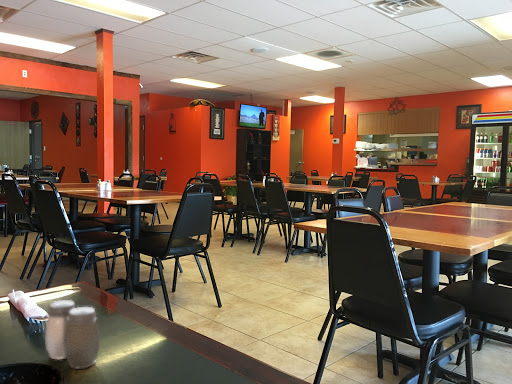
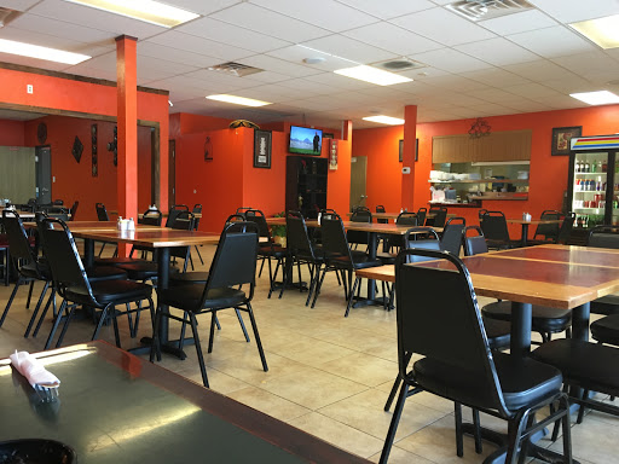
- salt and pepper shaker [44,299,101,370]
